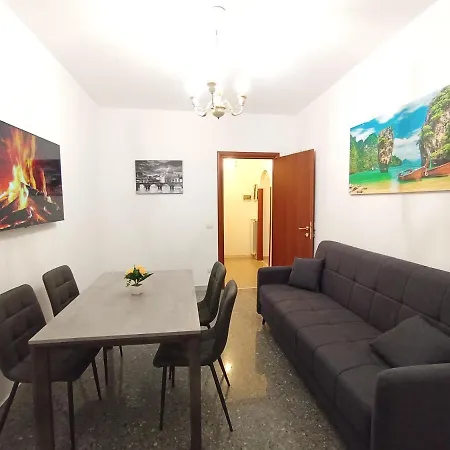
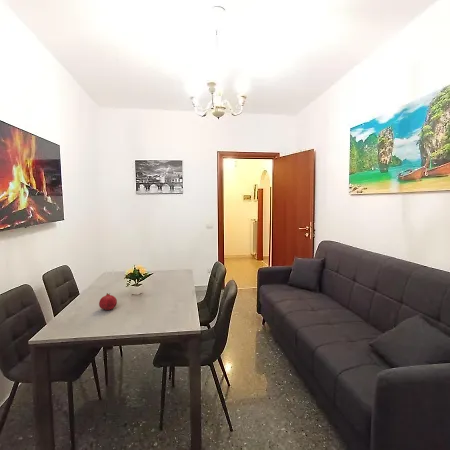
+ fruit [98,292,118,311]
